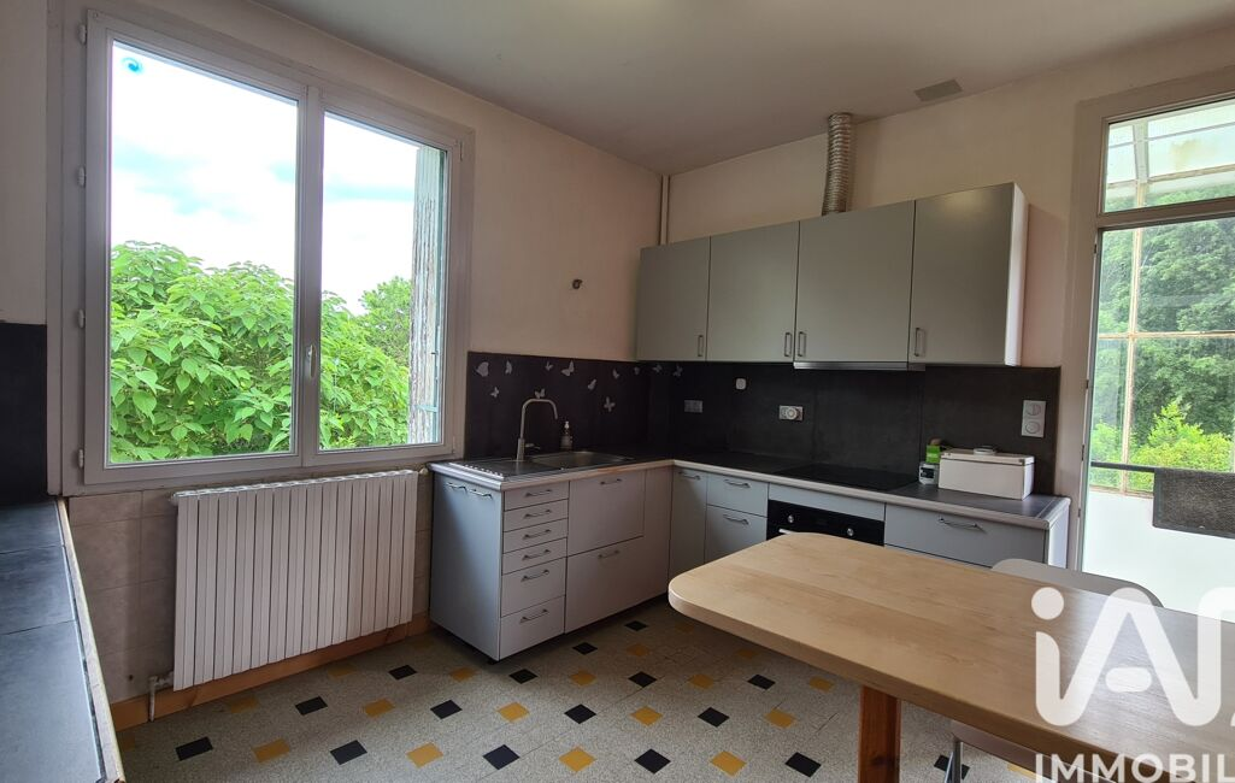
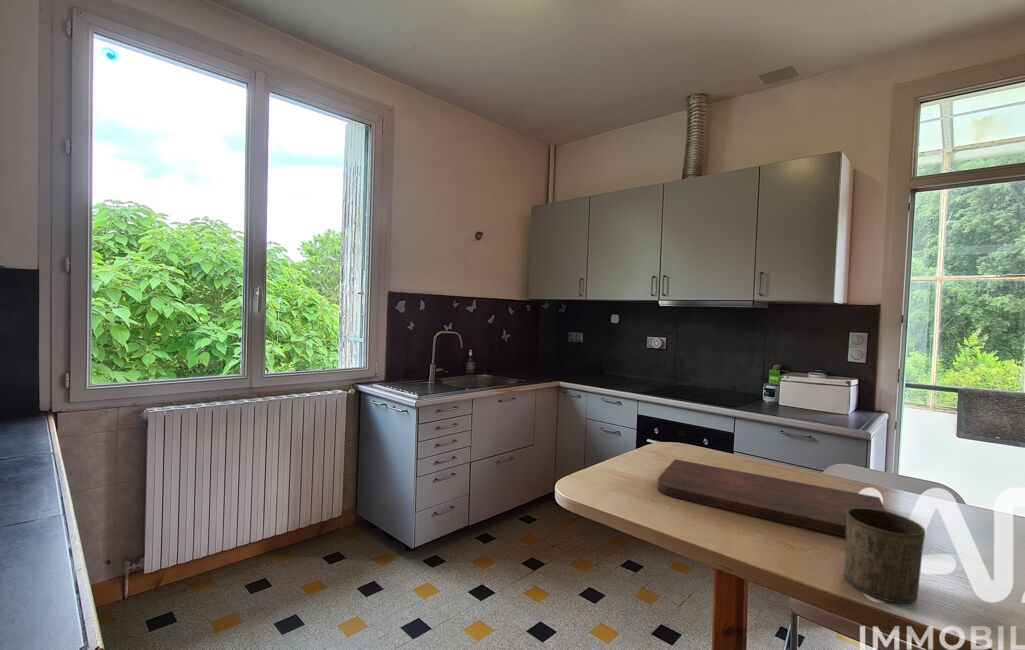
+ cutting board [657,458,886,538]
+ cup [843,508,926,604]
